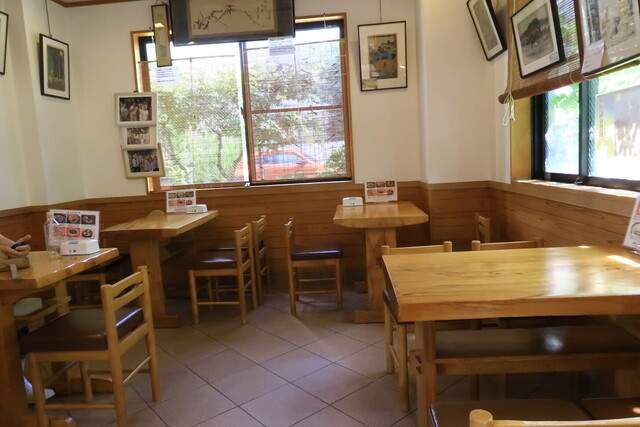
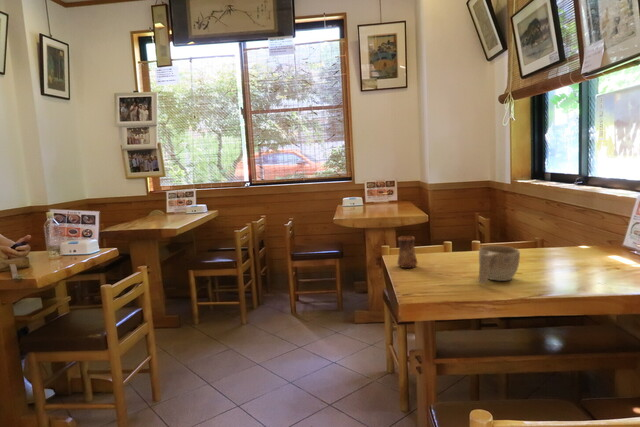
+ cup [477,245,521,285]
+ cup [396,235,418,269]
